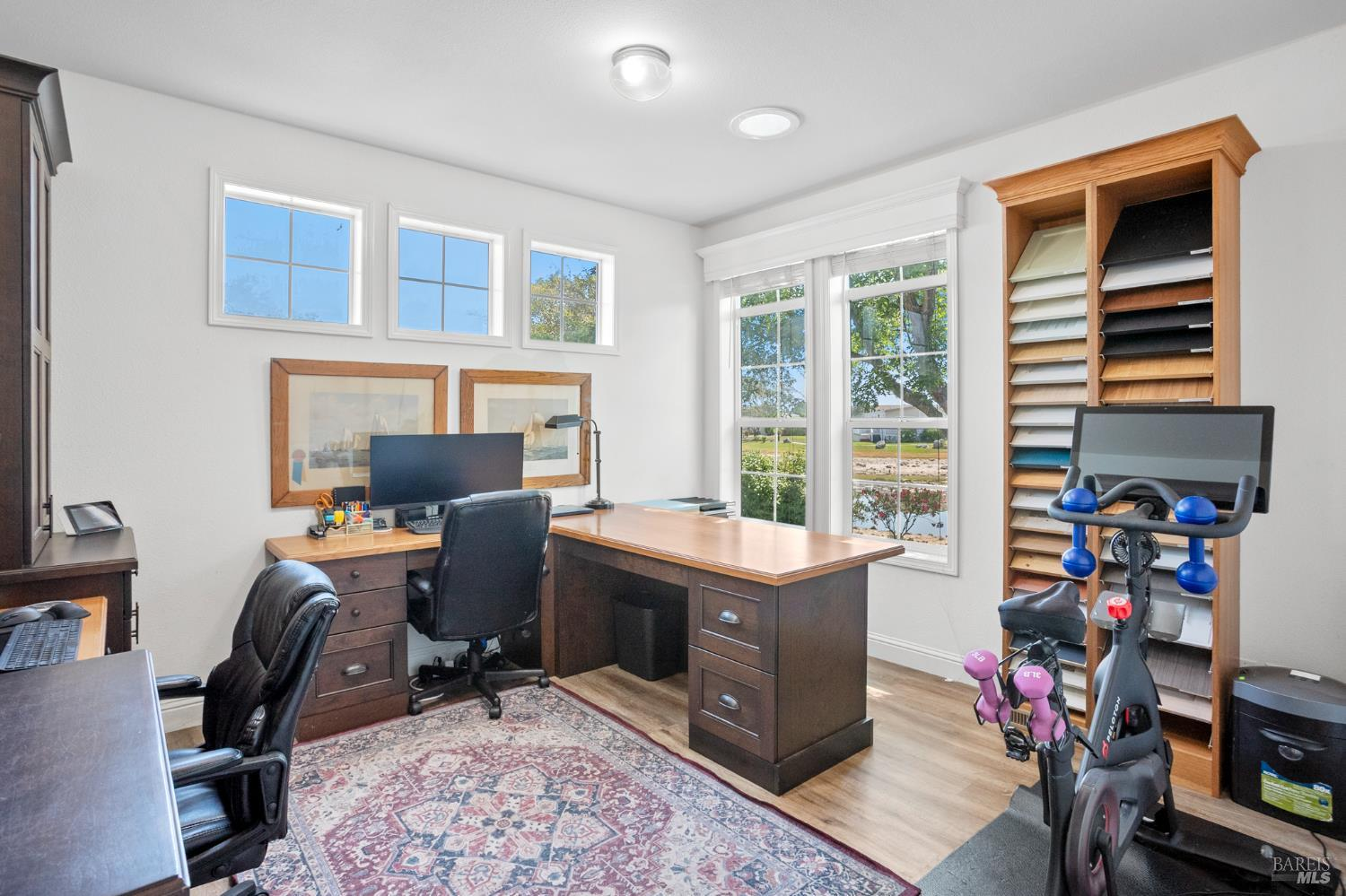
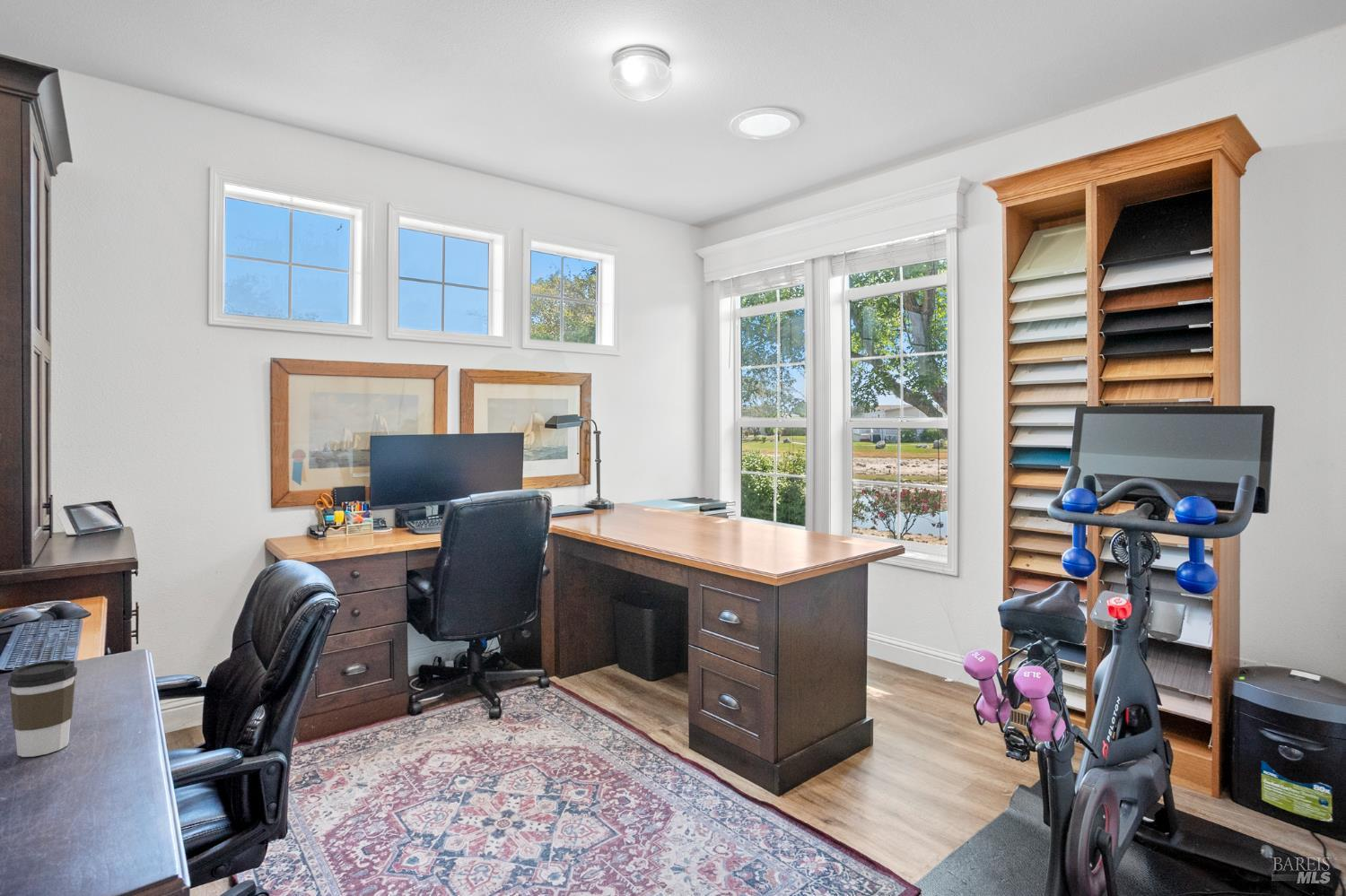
+ coffee cup [7,659,78,758]
